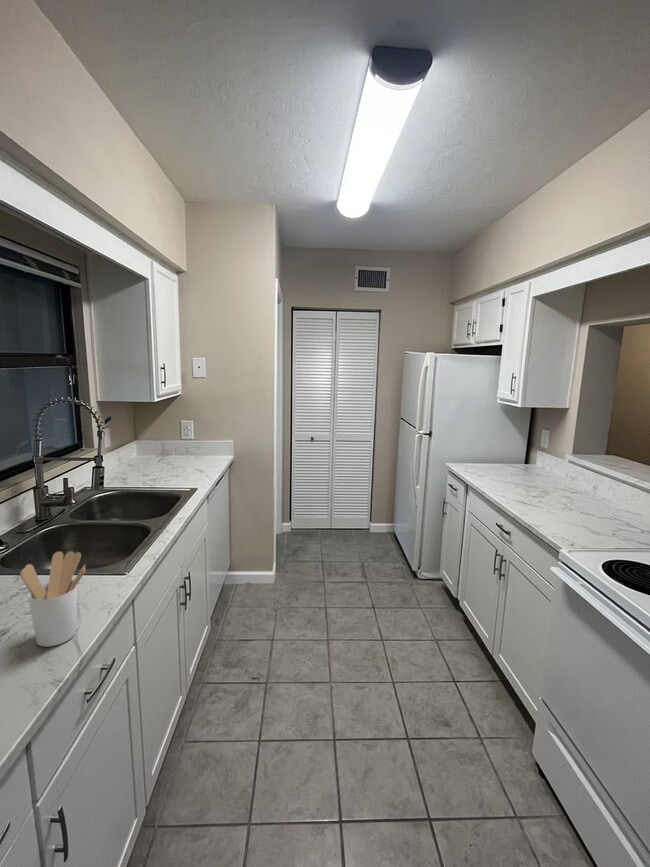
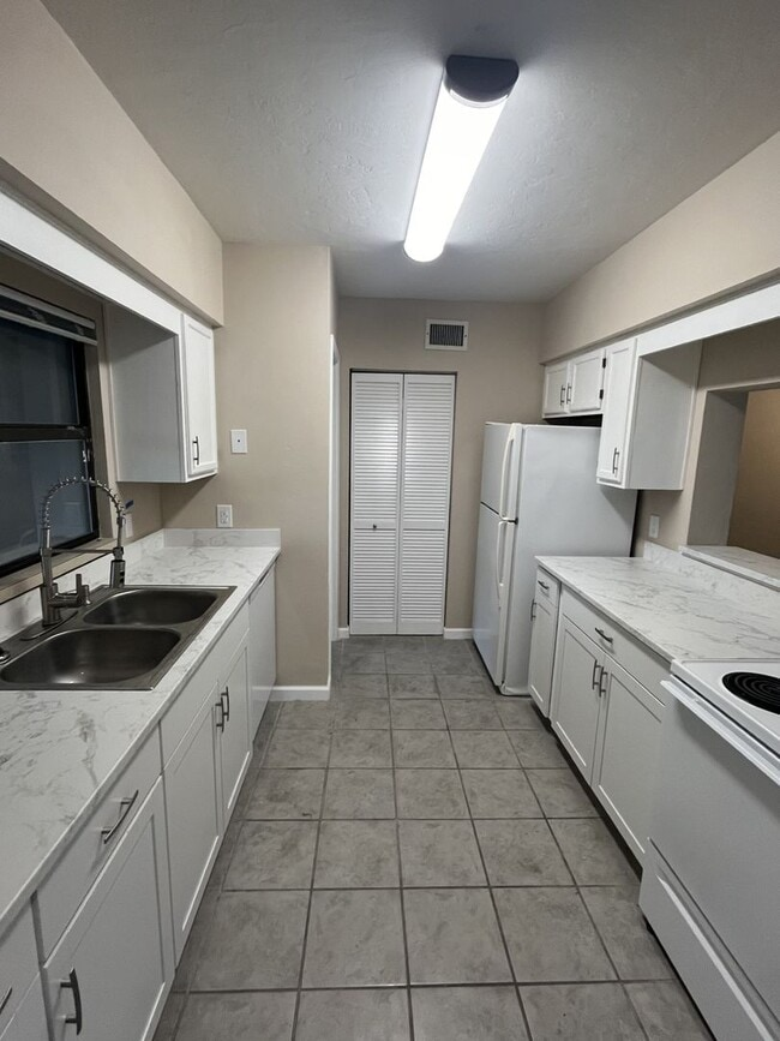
- utensil holder [19,550,86,648]
